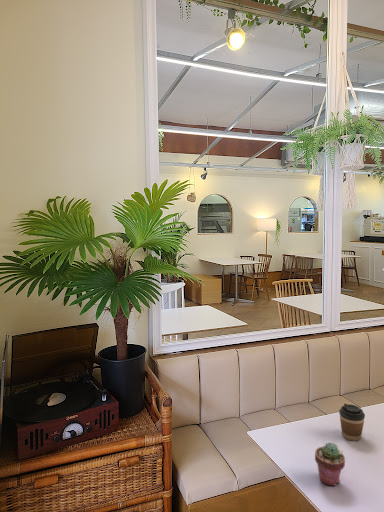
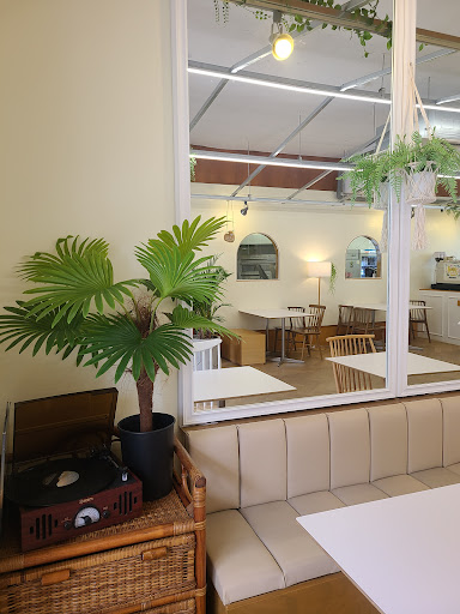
- potted succulent [314,442,346,487]
- coffee cup [338,403,366,442]
